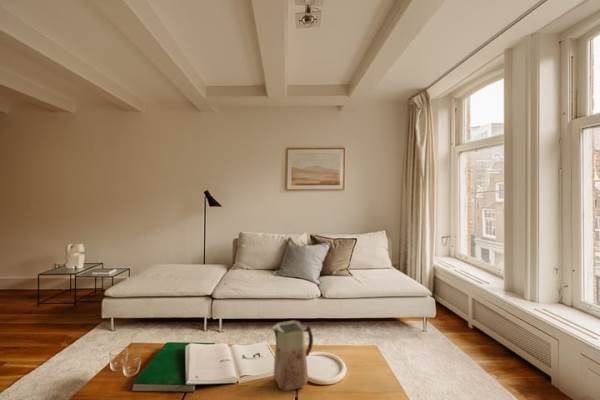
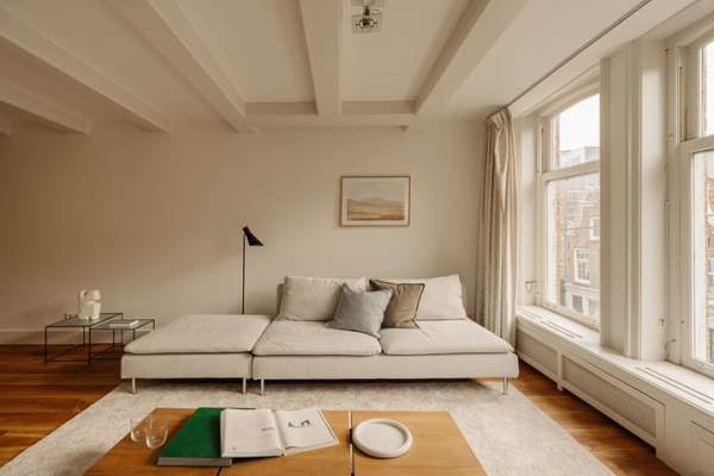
- vase [271,319,314,392]
